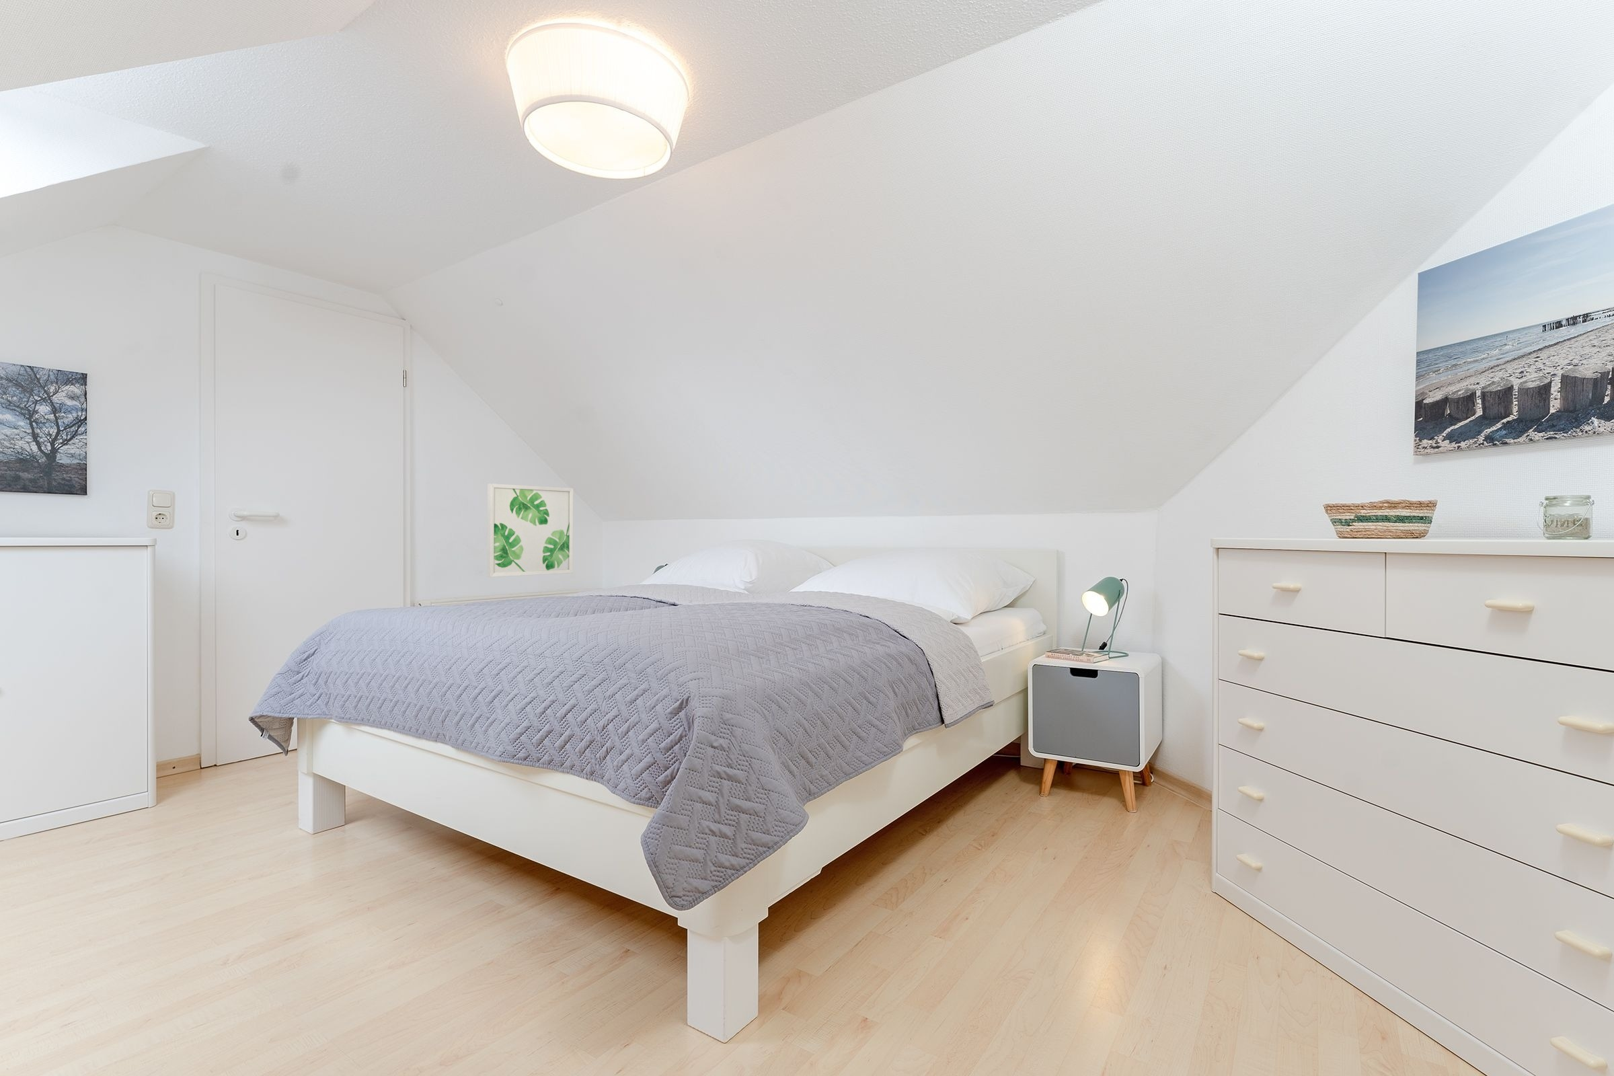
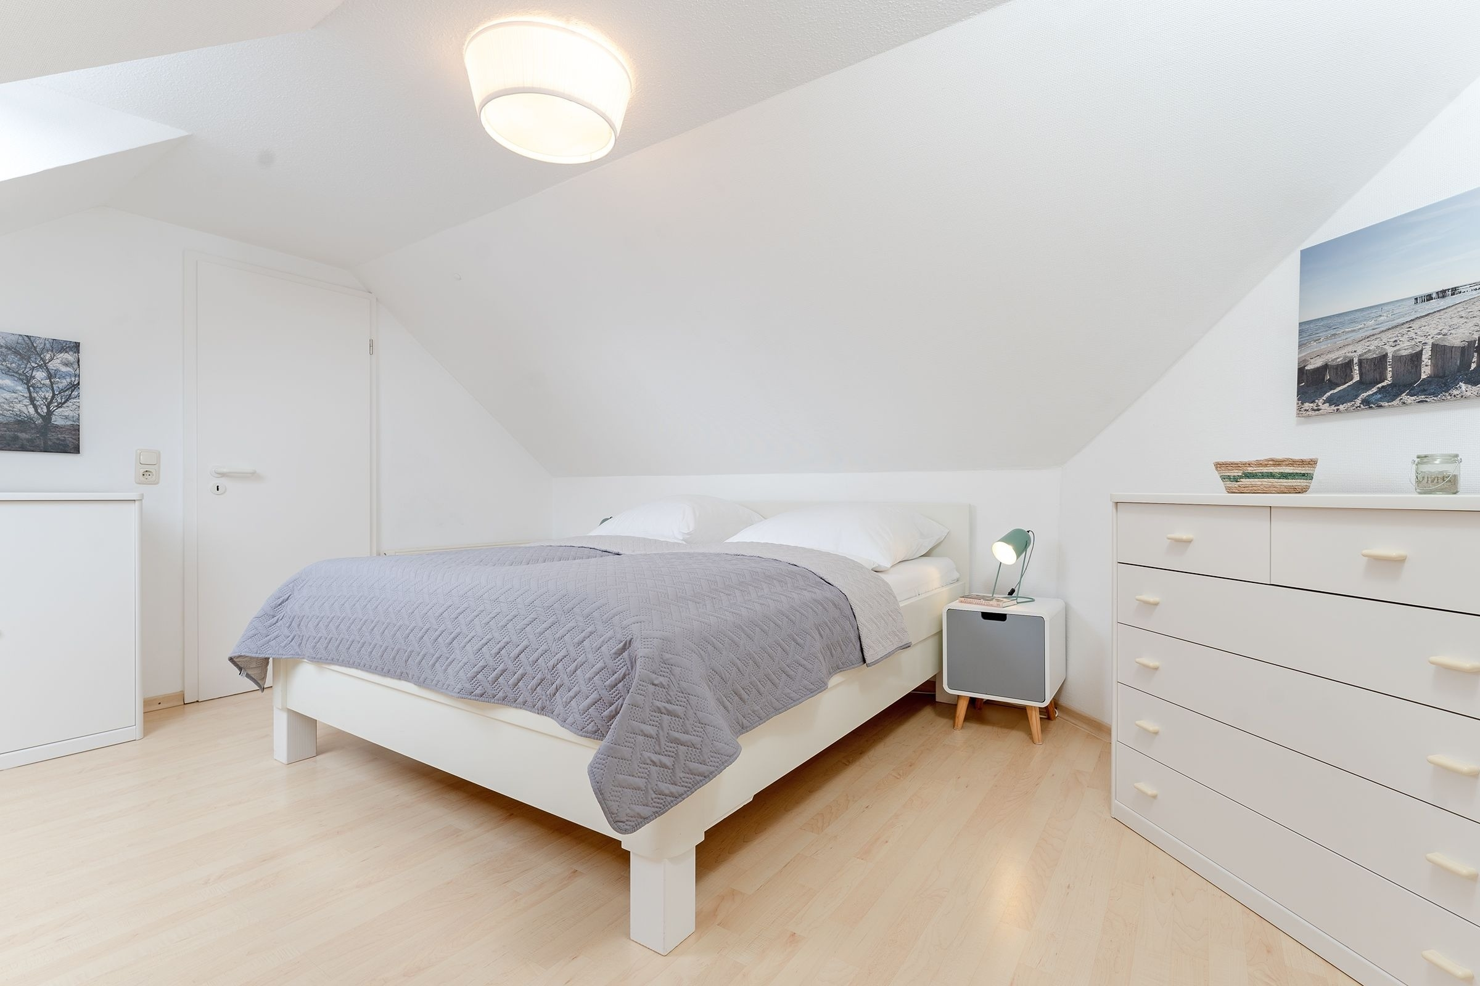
- wall art [486,483,574,578]
